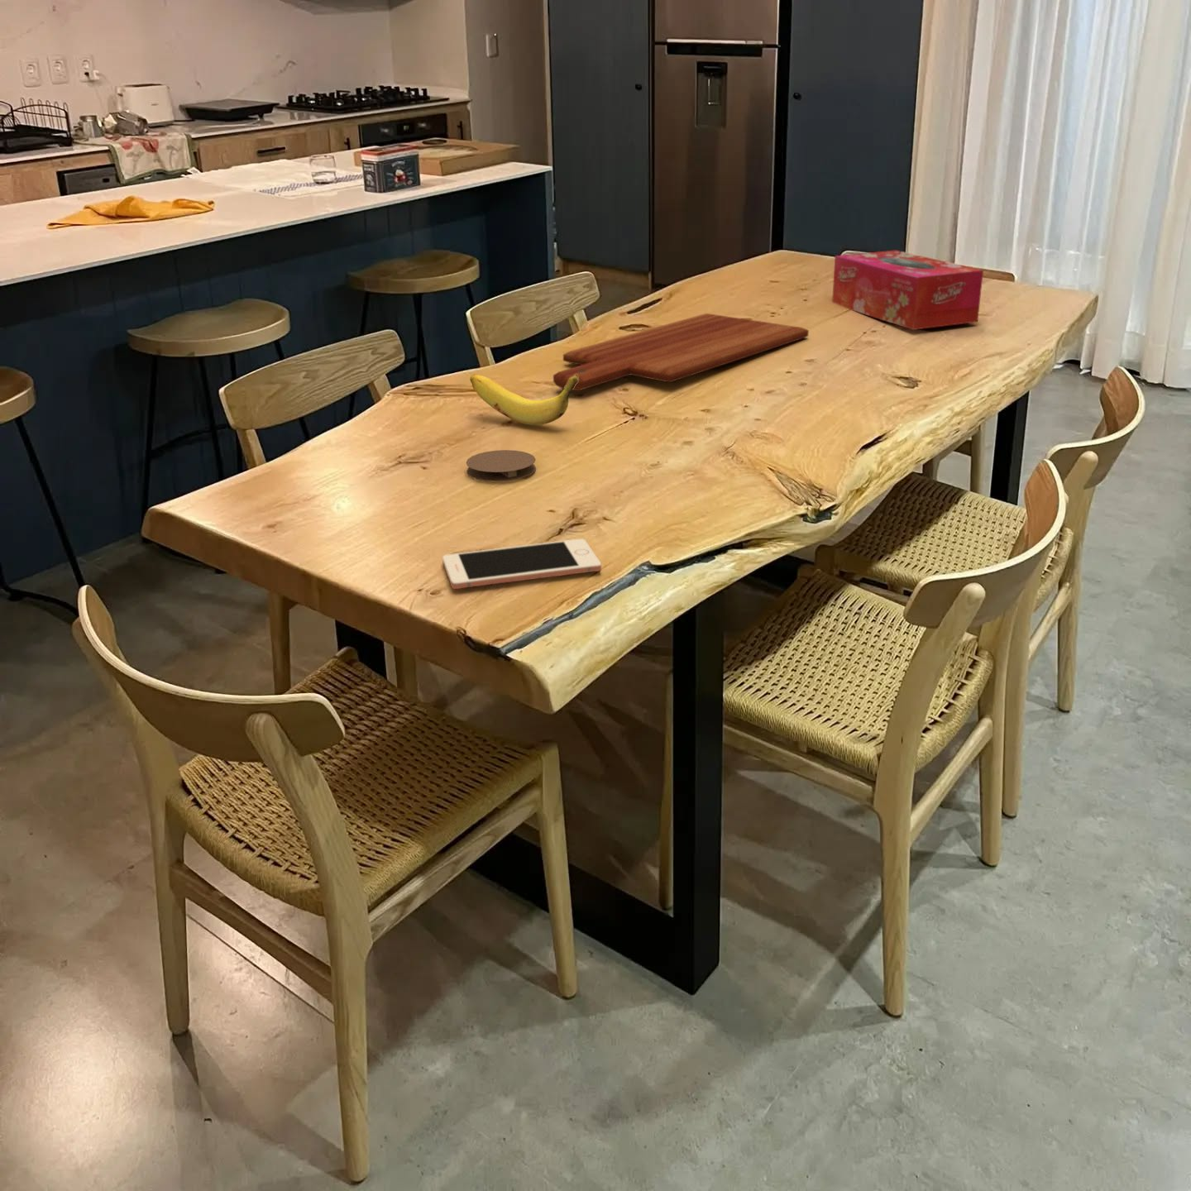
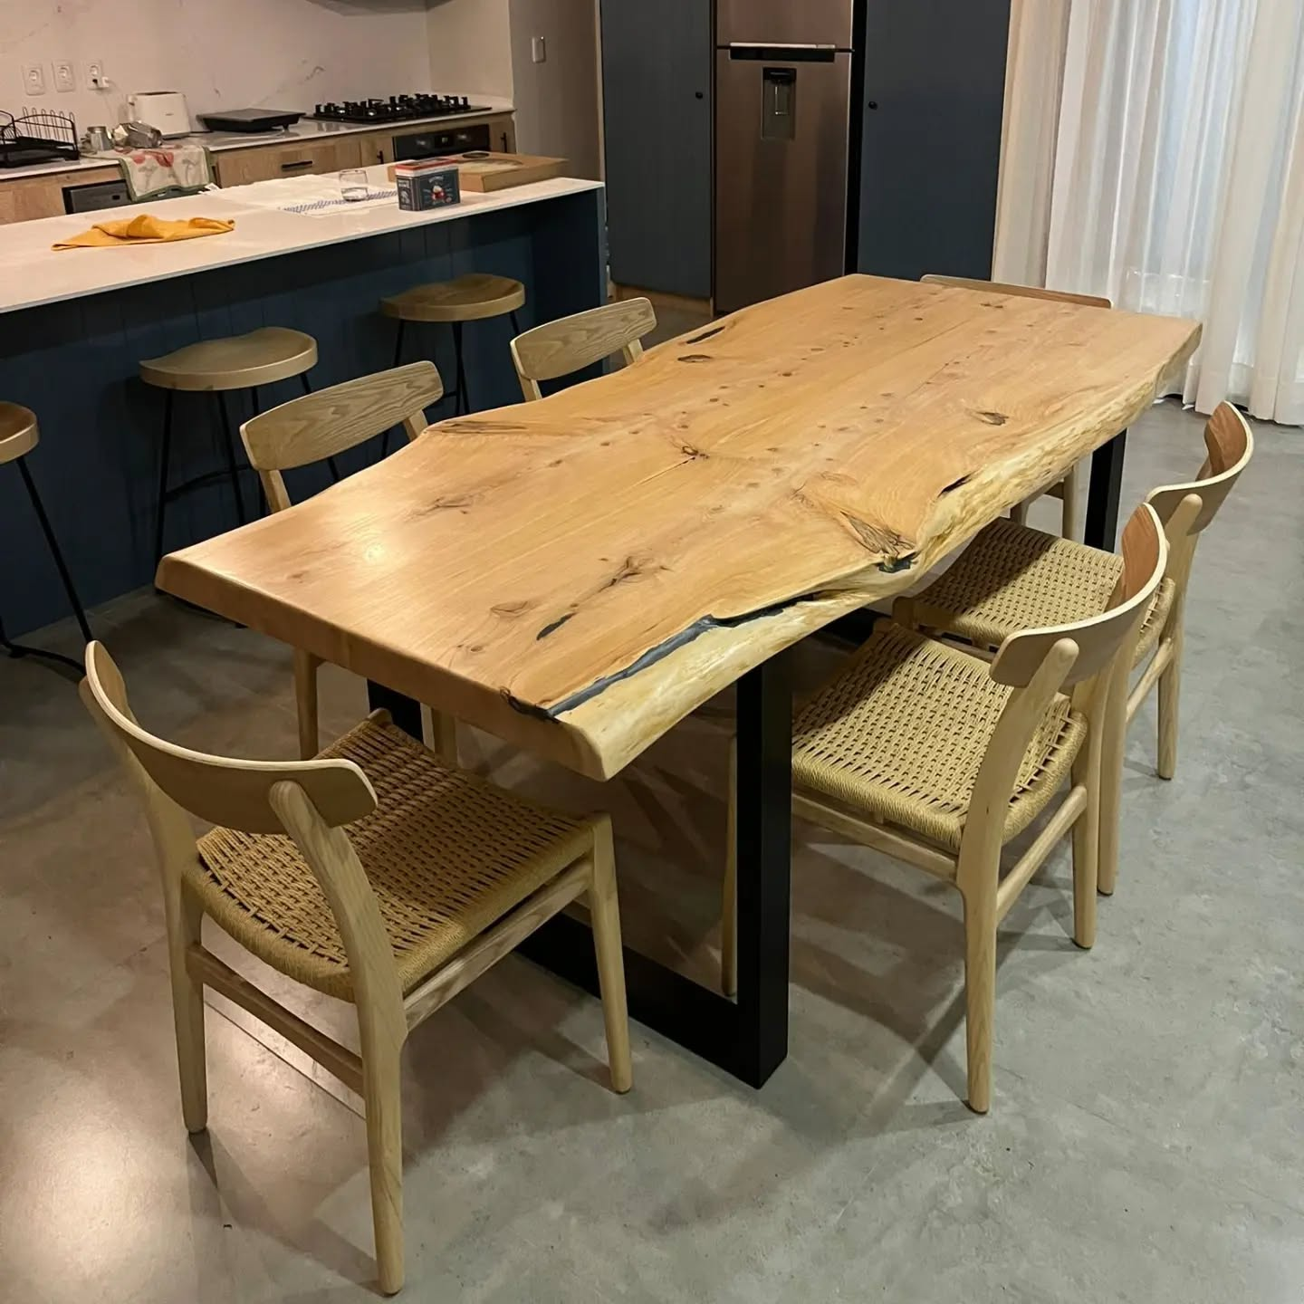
- tissue box [831,250,984,330]
- cutting board [553,313,809,392]
- coaster [466,449,537,482]
- cell phone [442,538,602,590]
- banana [469,374,578,426]
